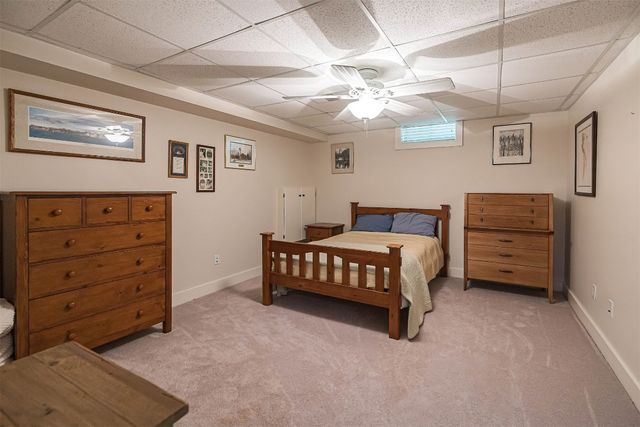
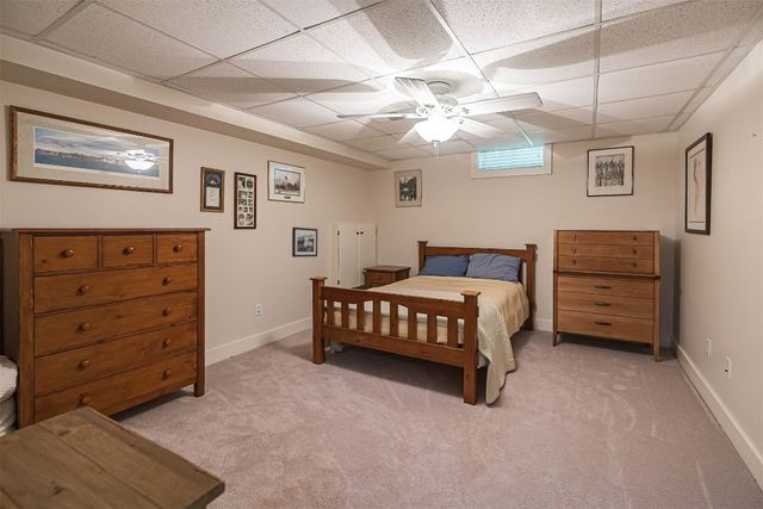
+ picture frame [291,226,318,259]
